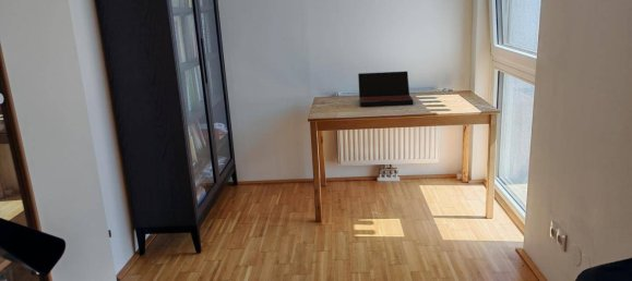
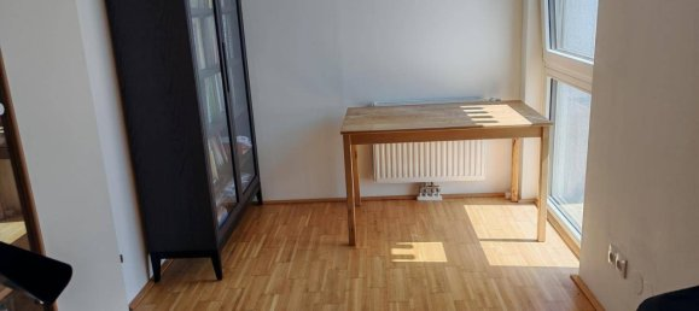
- laptop [357,71,414,107]
